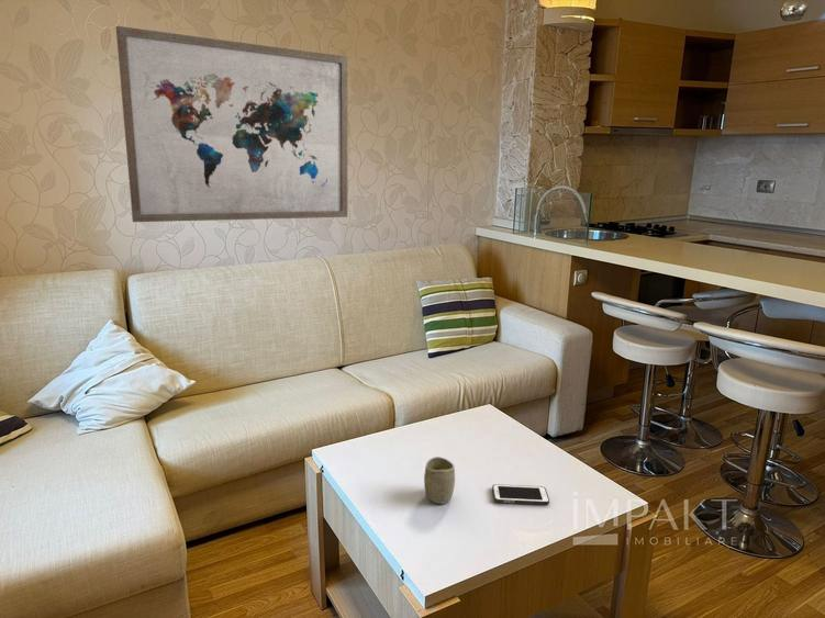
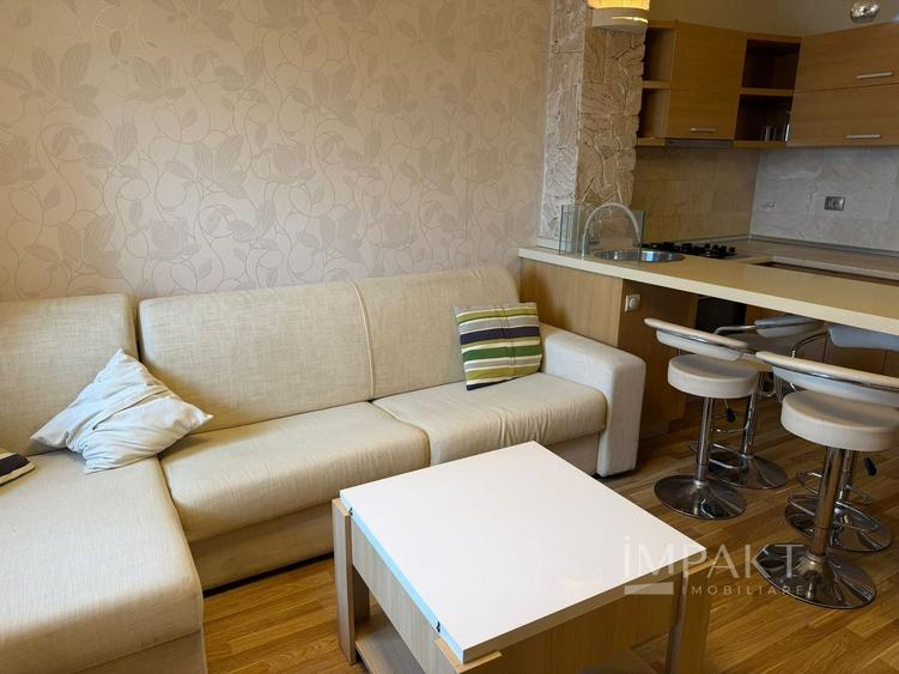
- wall art [115,25,348,223]
- cell phone [491,483,550,505]
- cup [423,456,456,505]
